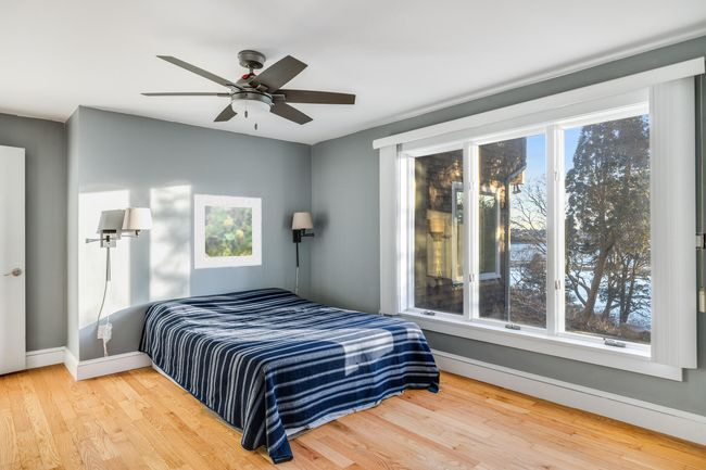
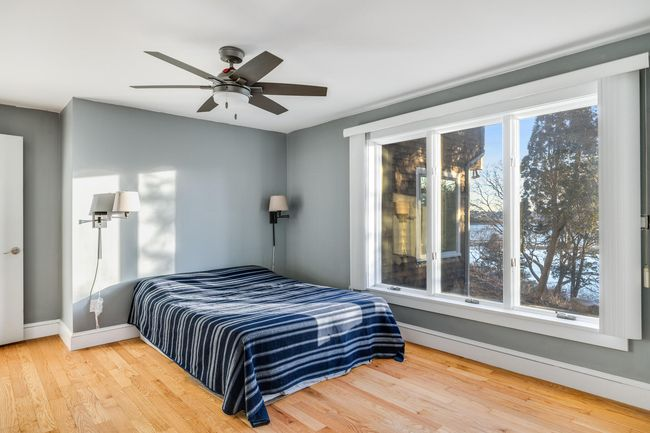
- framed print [192,193,263,269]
